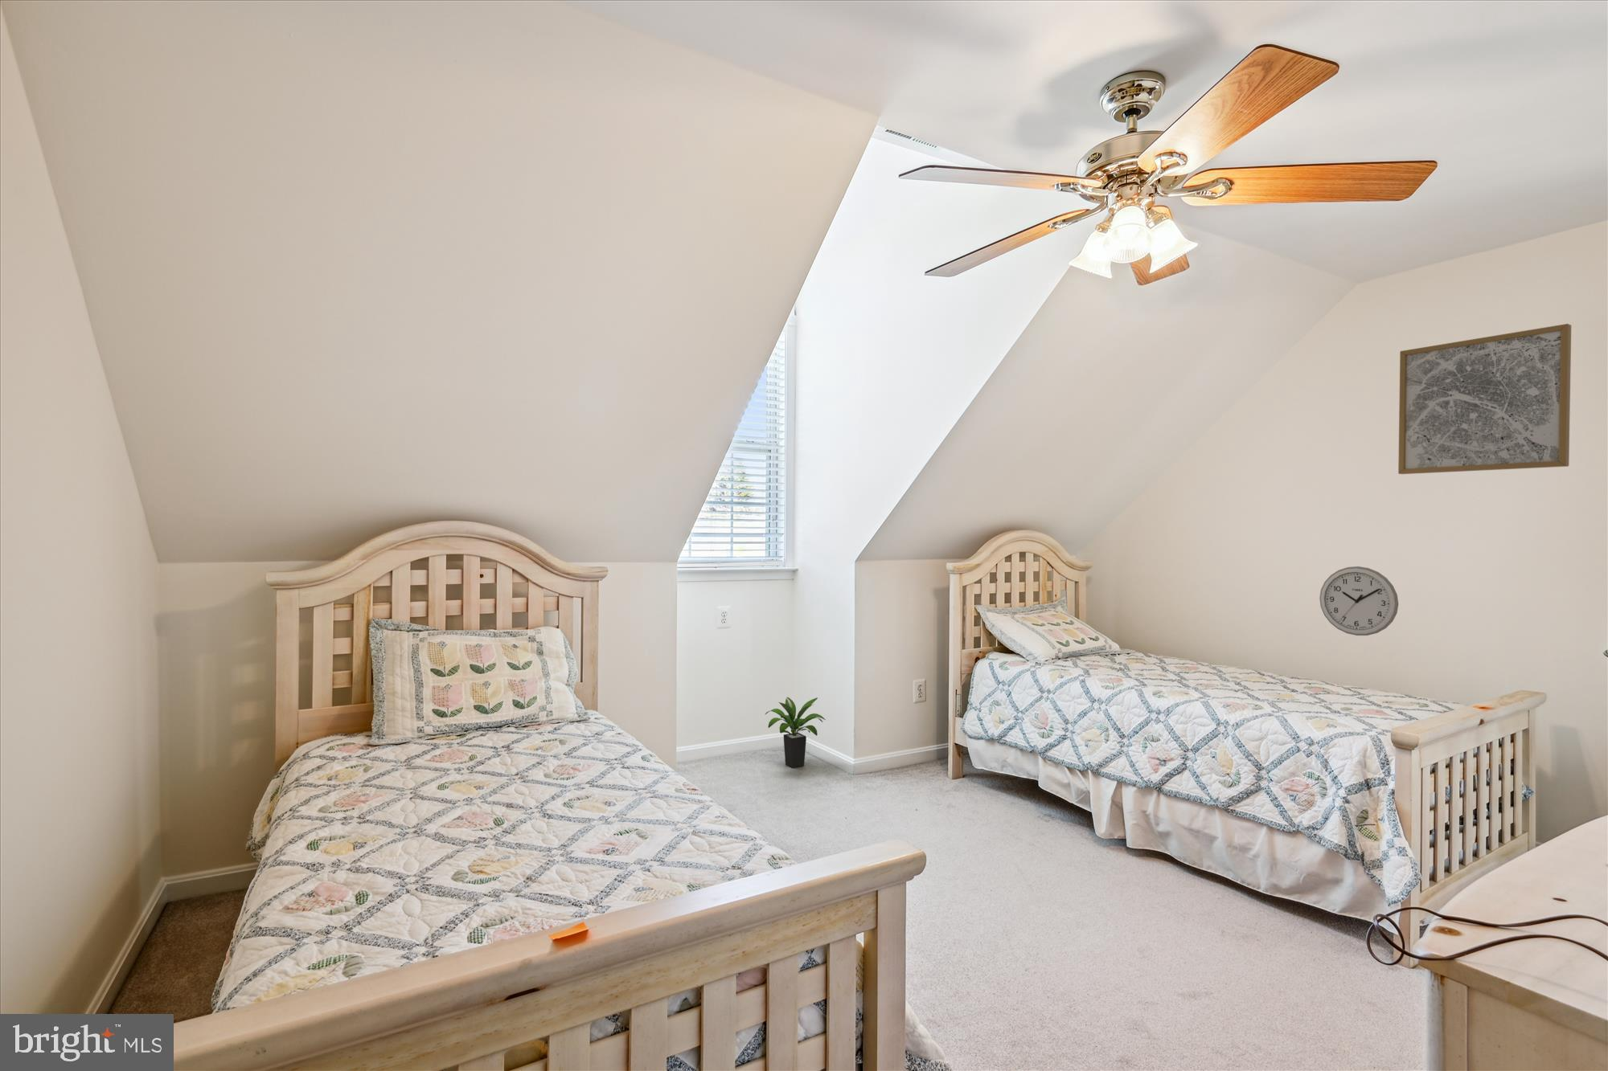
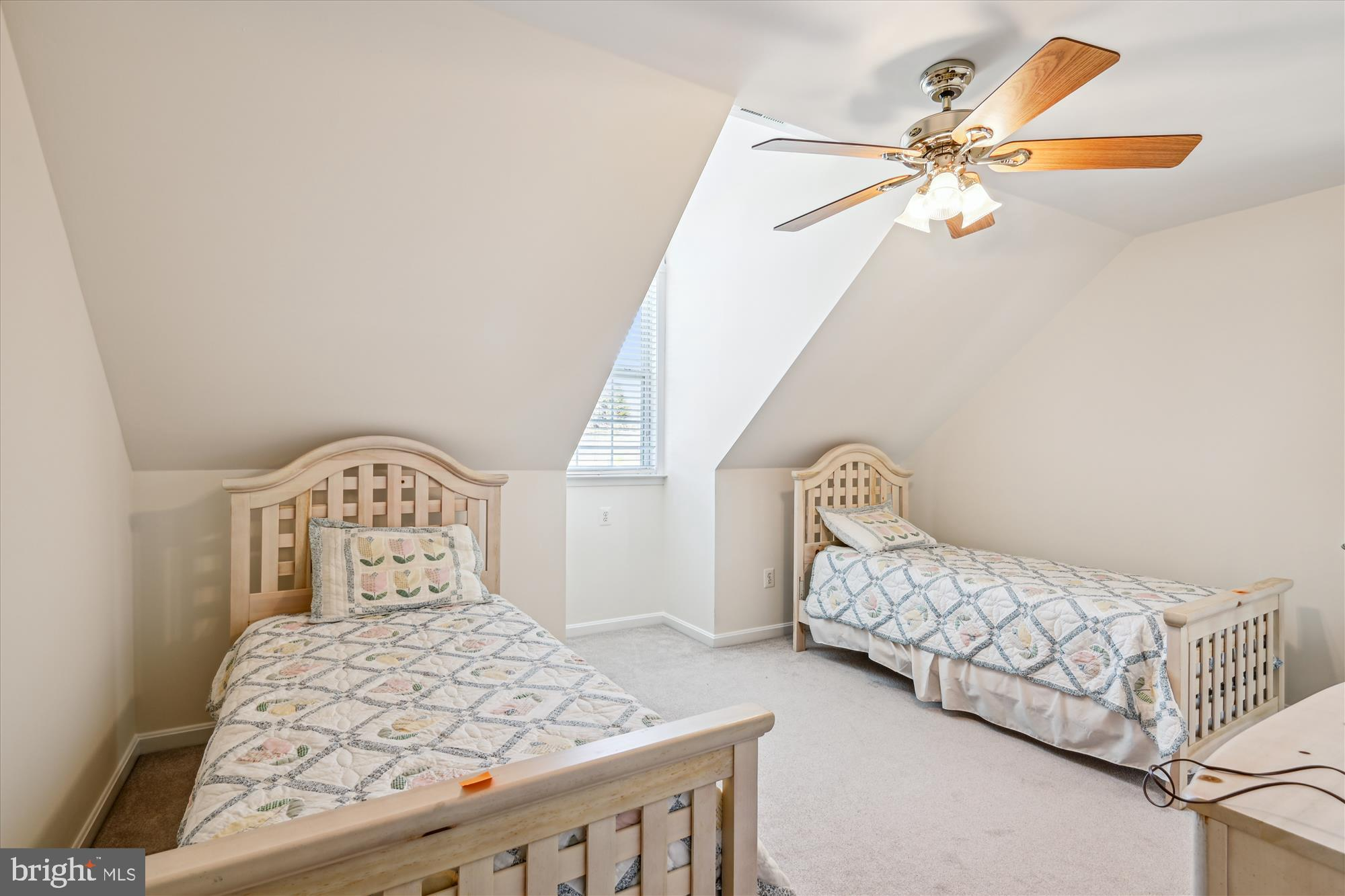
- potted plant [765,697,826,769]
- wall clock [1319,565,1399,636]
- wall art [1398,323,1572,475]
